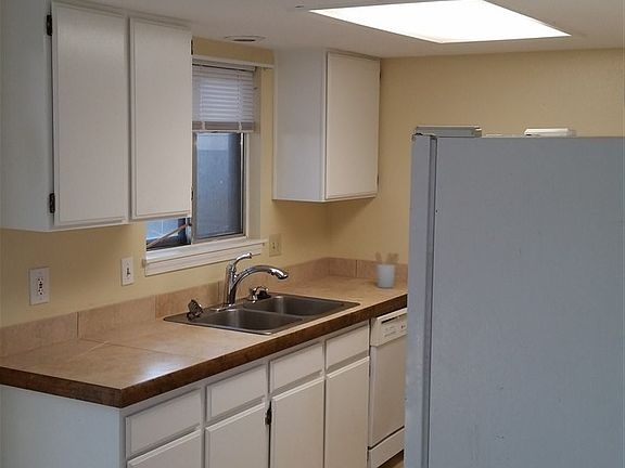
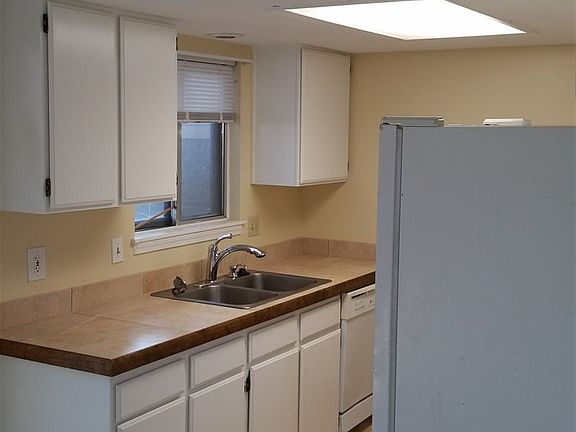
- utensil holder [374,251,400,289]
